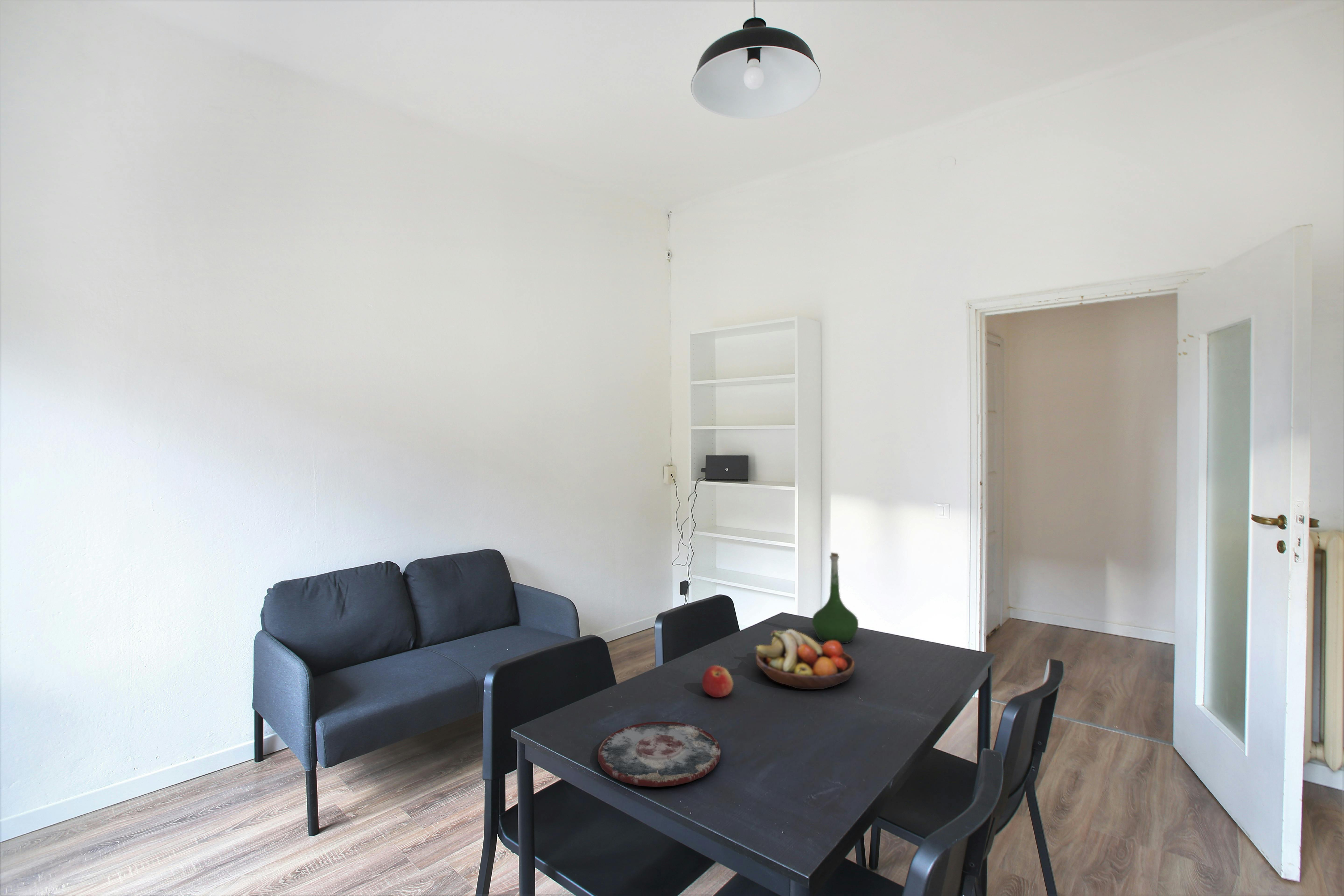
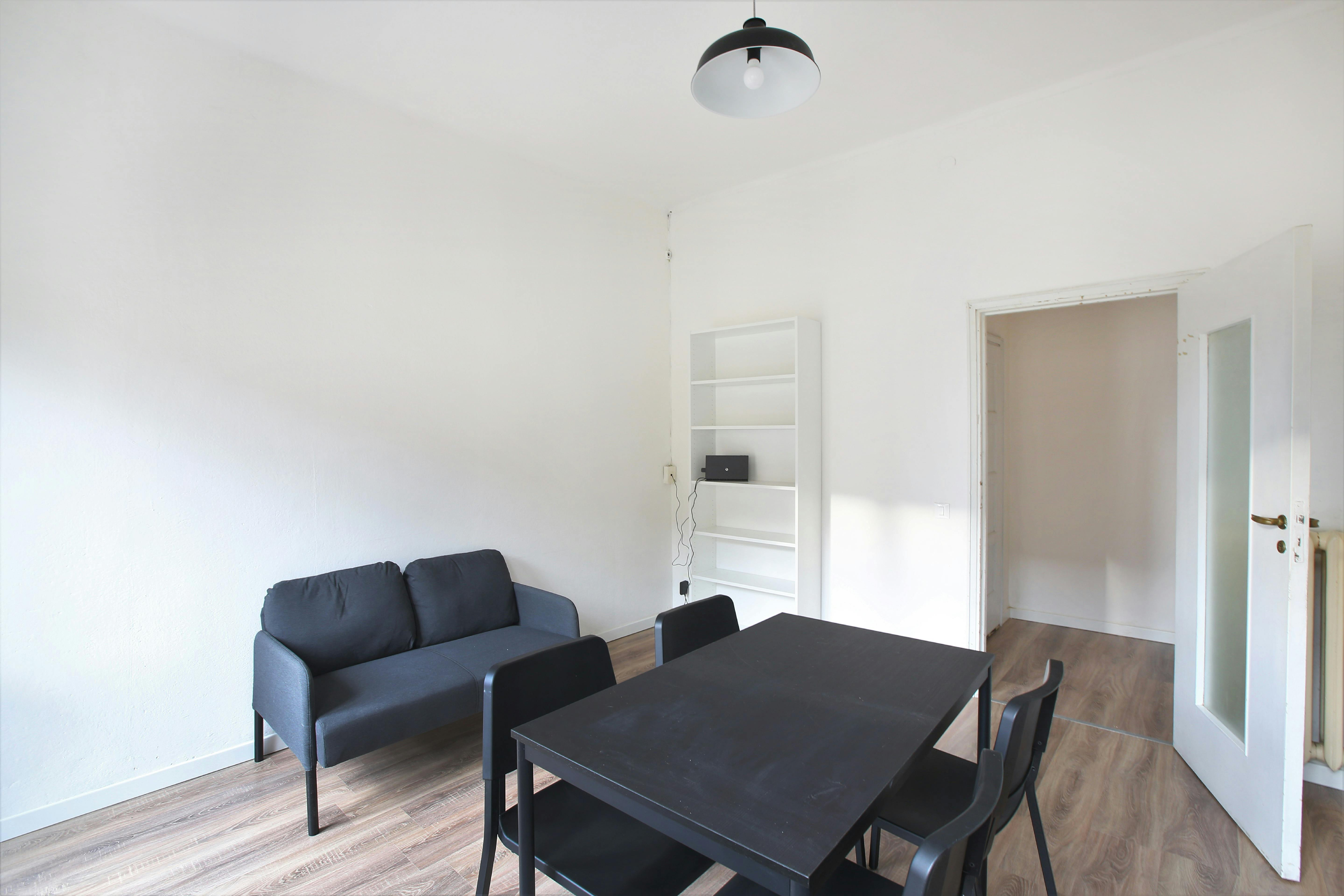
- vase [812,552,859,644]
- apple [702,665,733,698]
- fruit bowl [753,629,855,690]
- plate [598,721,721,787]
